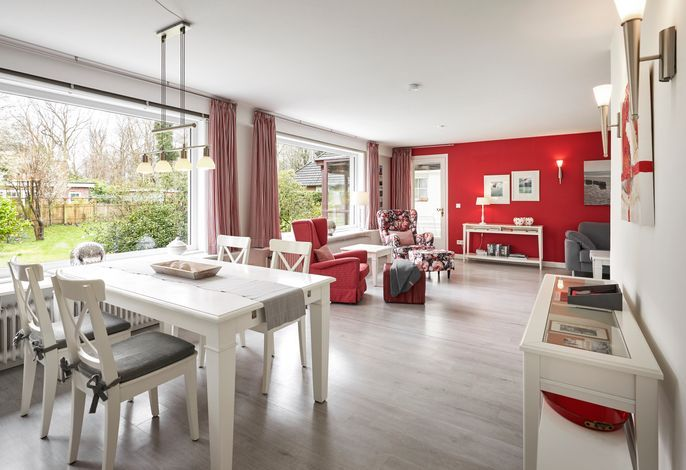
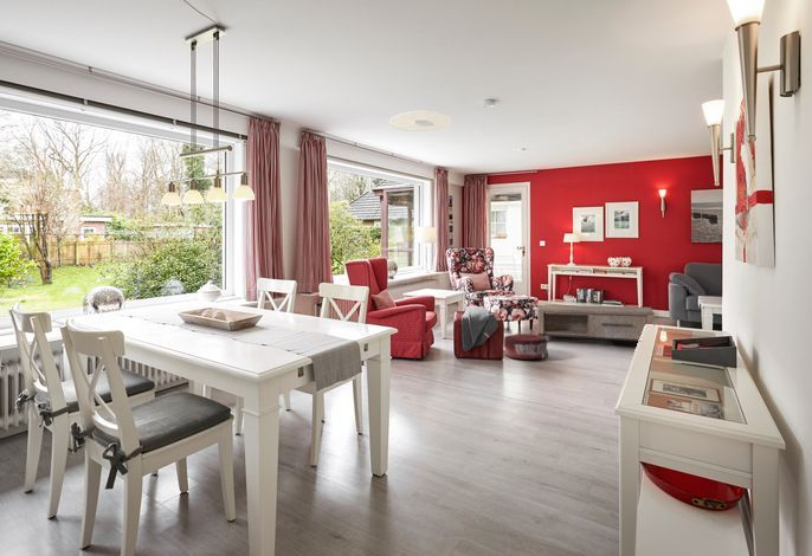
+ coffee table [537,303,656,342]
+ ceiling light [389,110,453,132]
+ pouf [503,332,550,360]
